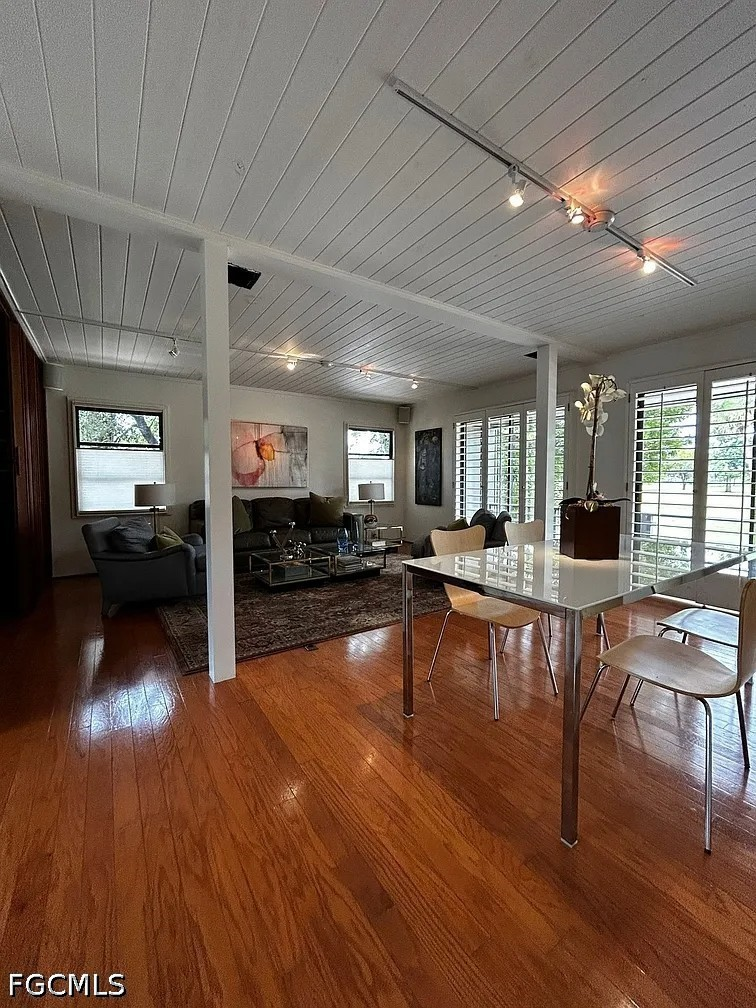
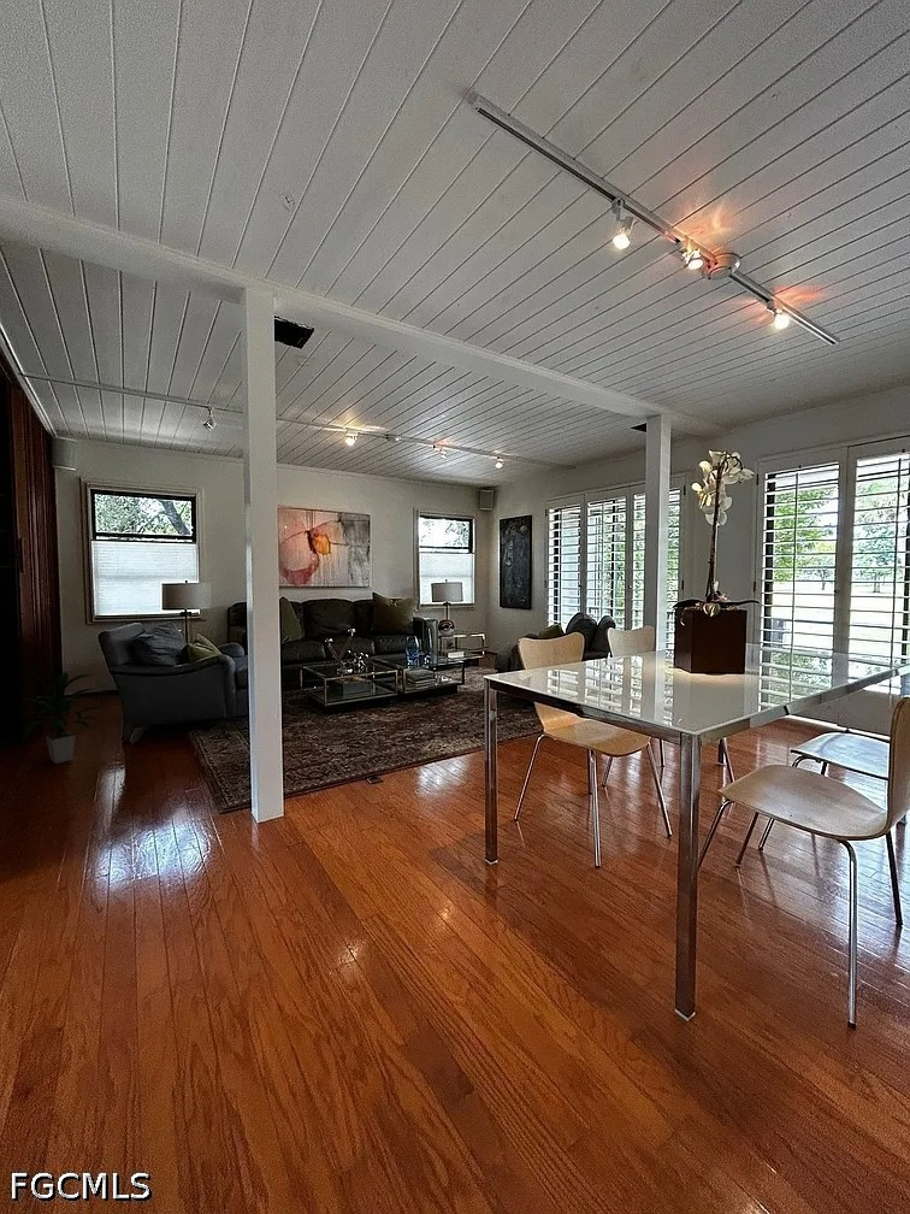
+ indoor plant [20,670,107,765]
